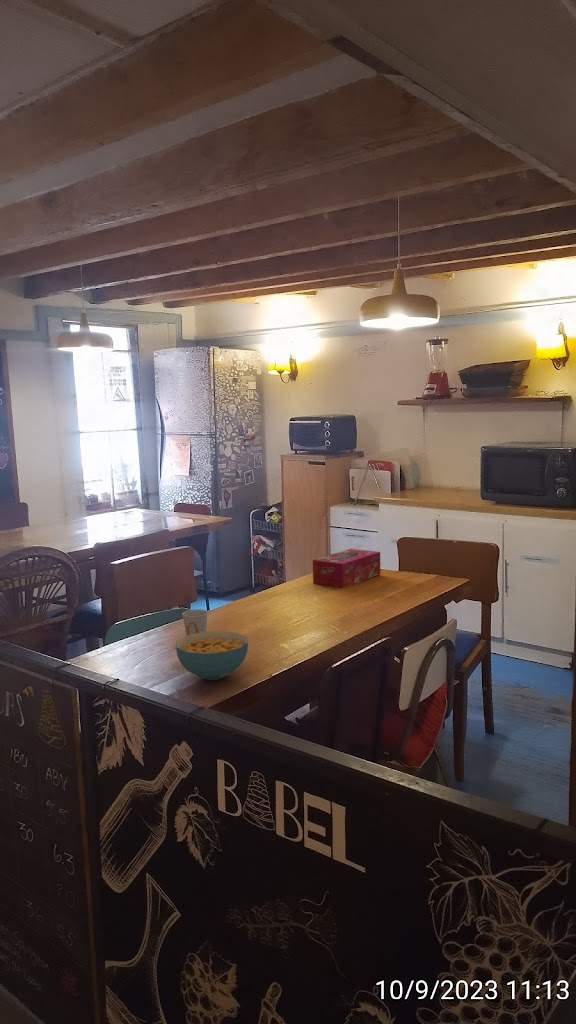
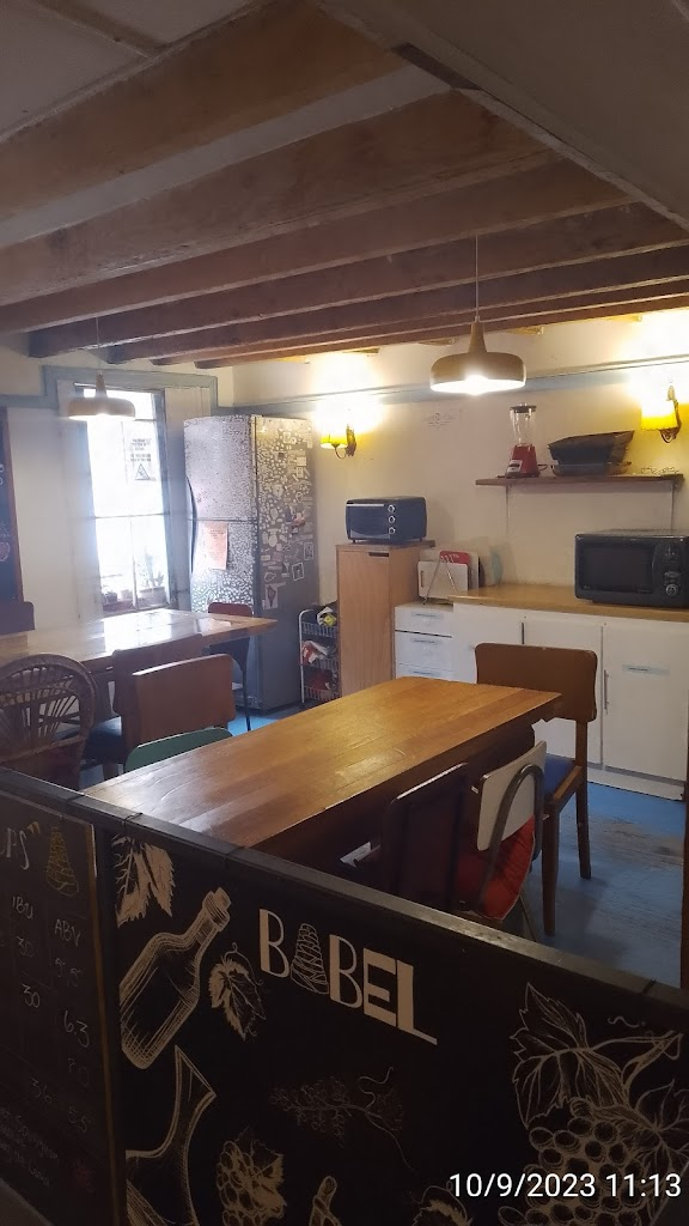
- cup [181,608,209,636]
- cereal bowl [175,630,249,681]
- tissue box [312,548,381,589]
